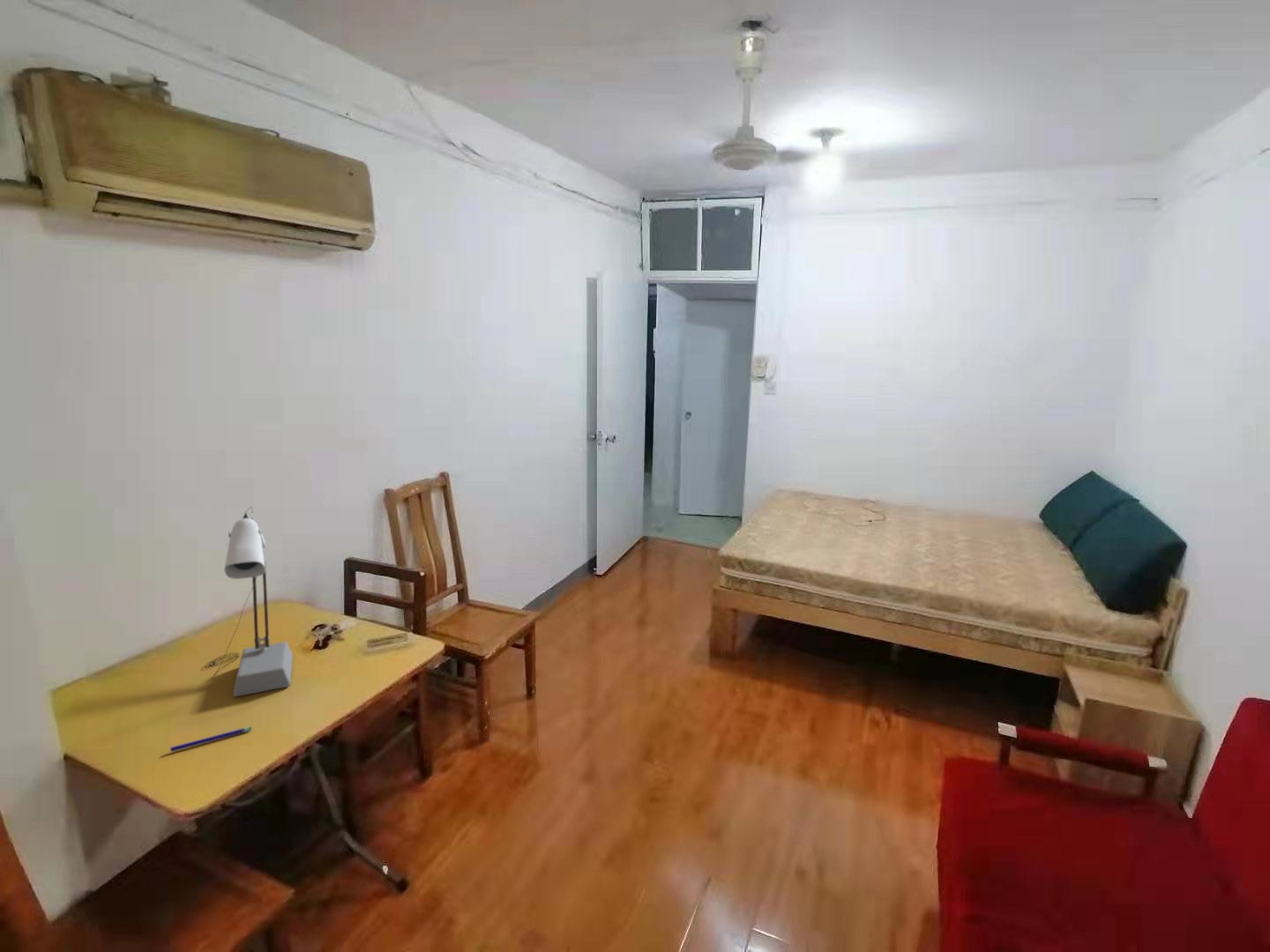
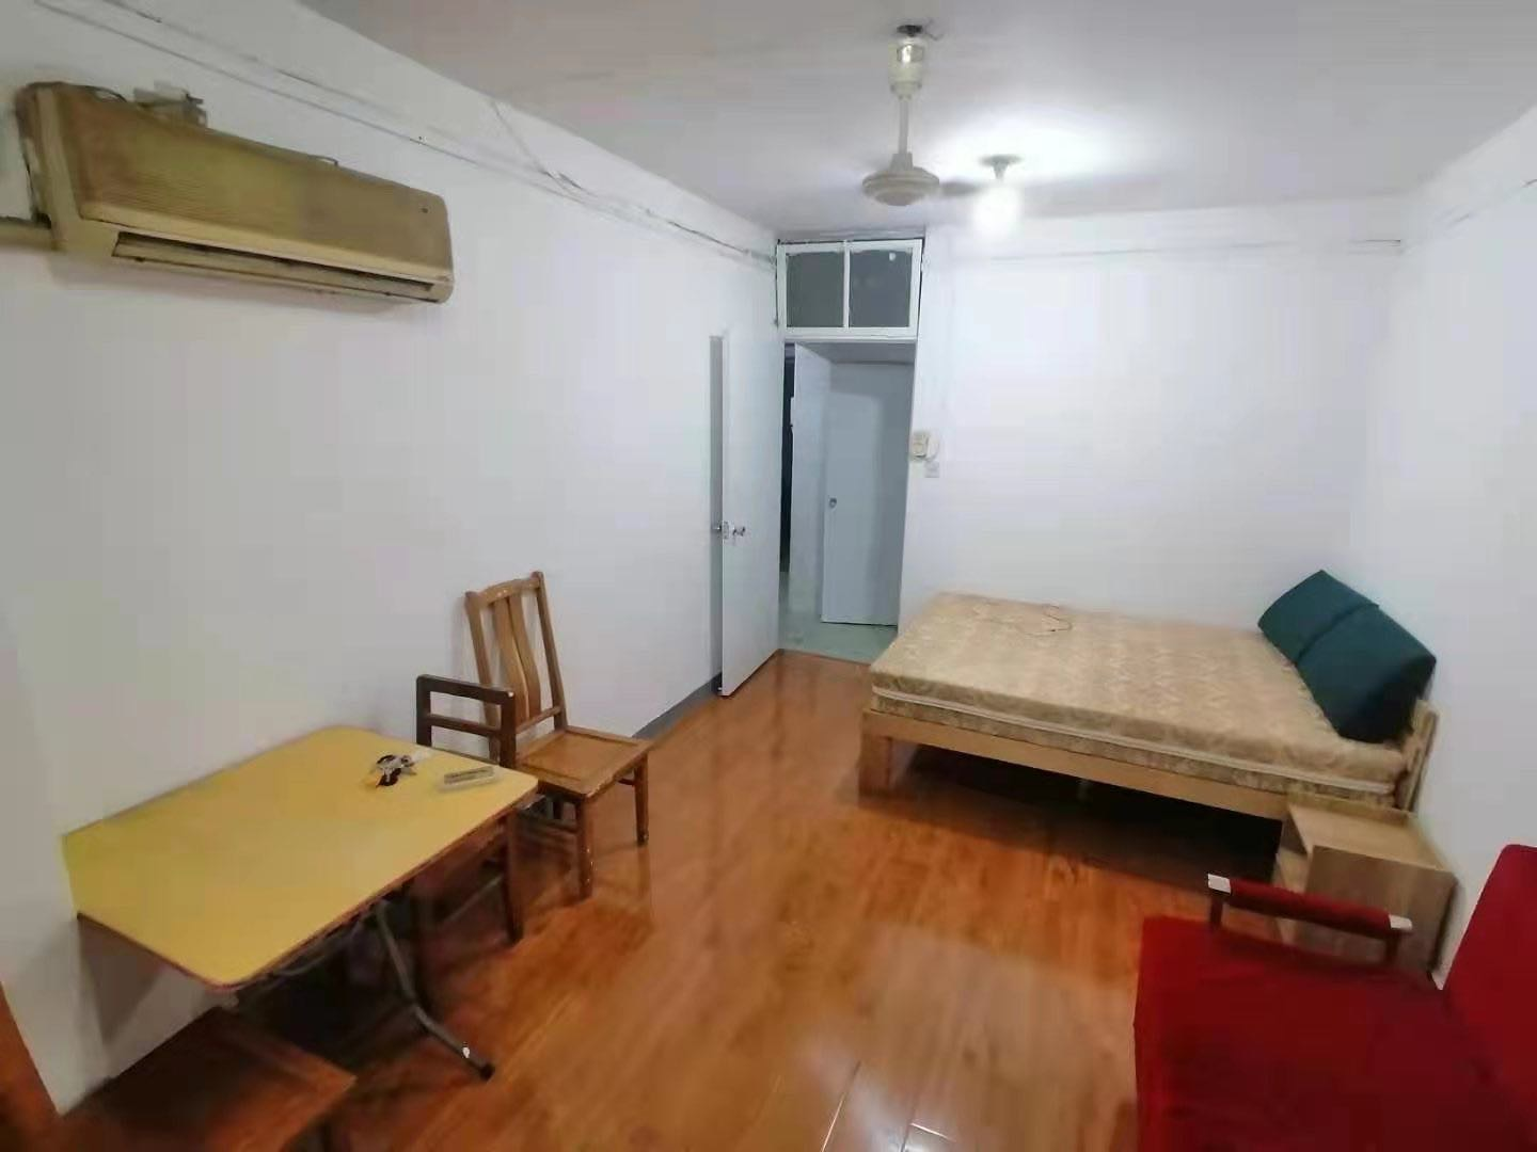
- pen [169,726,252,753]
- desk lamp [204,505,294,697]
